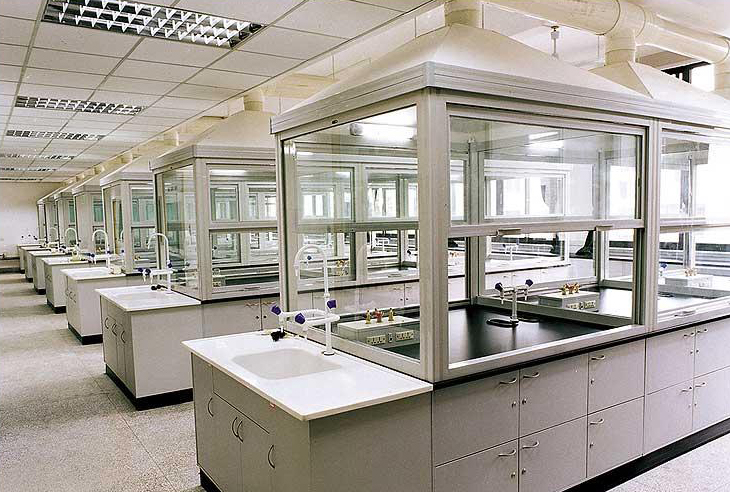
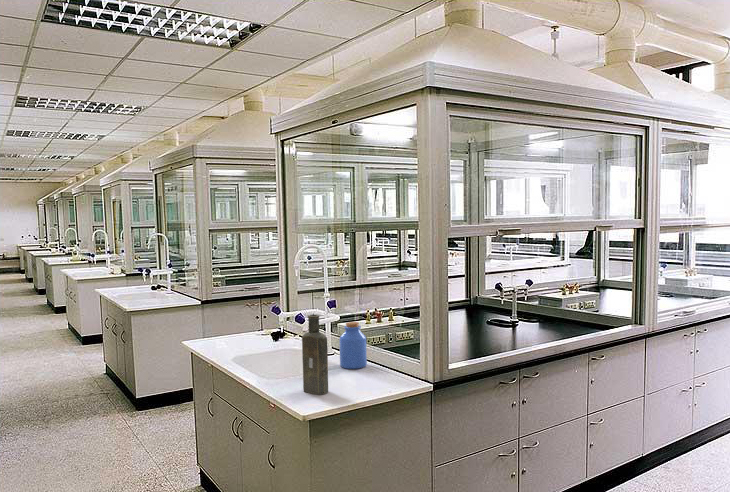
+ jar [338,321,368,370]
+ bottle [301,314,329,396]
